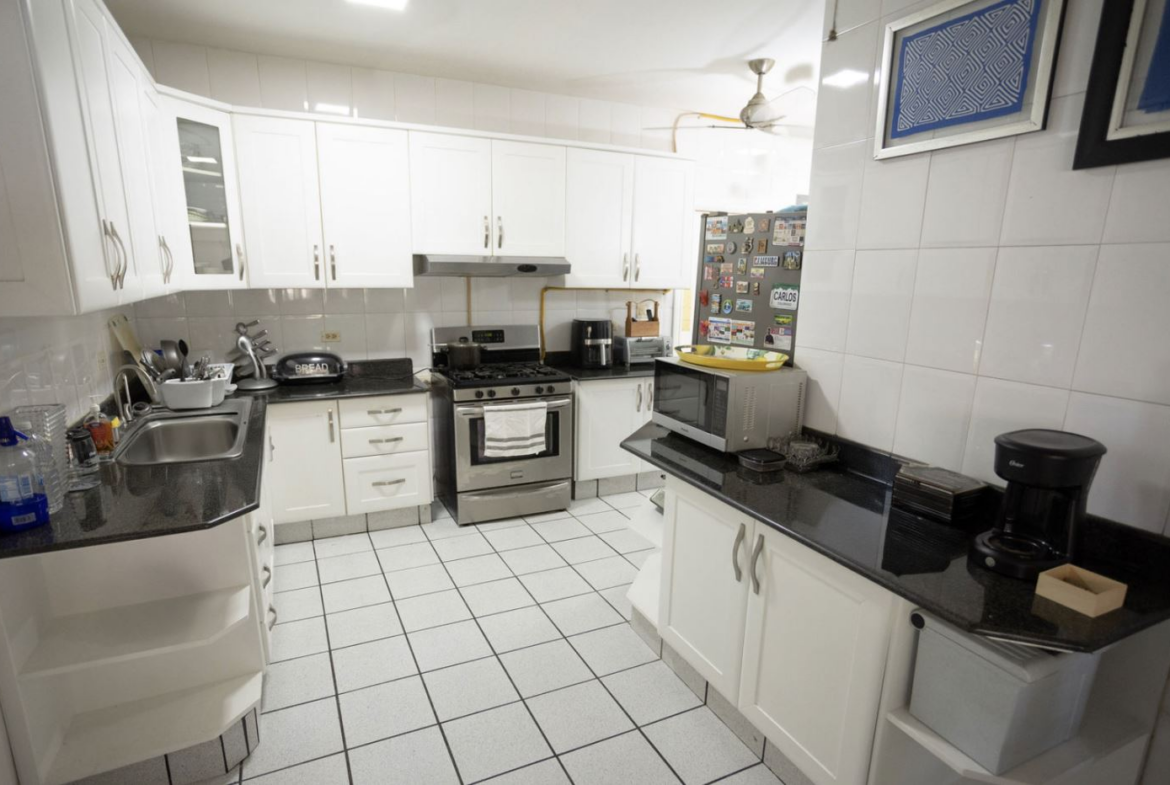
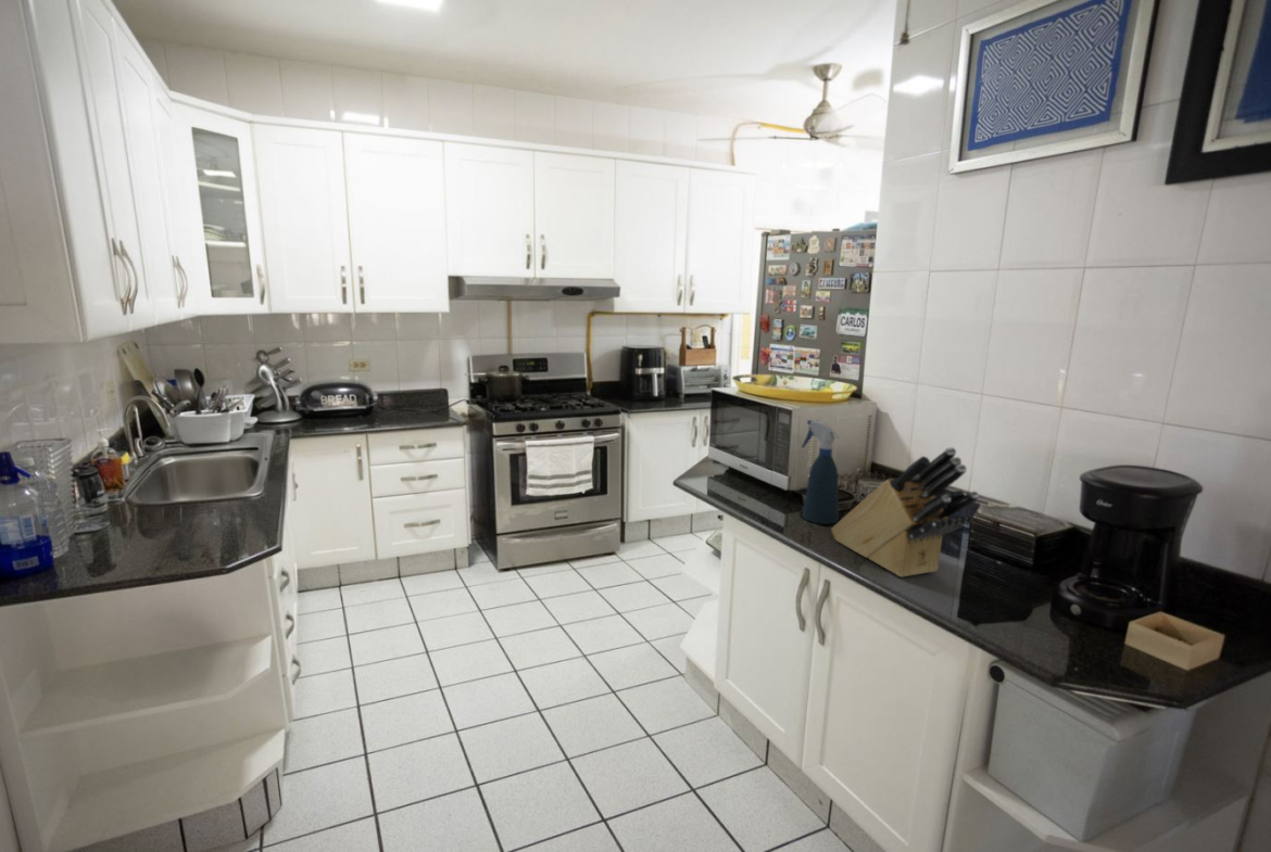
+ spray bottle [801,419,843,525]
+ knife block [830,446,980,578]
